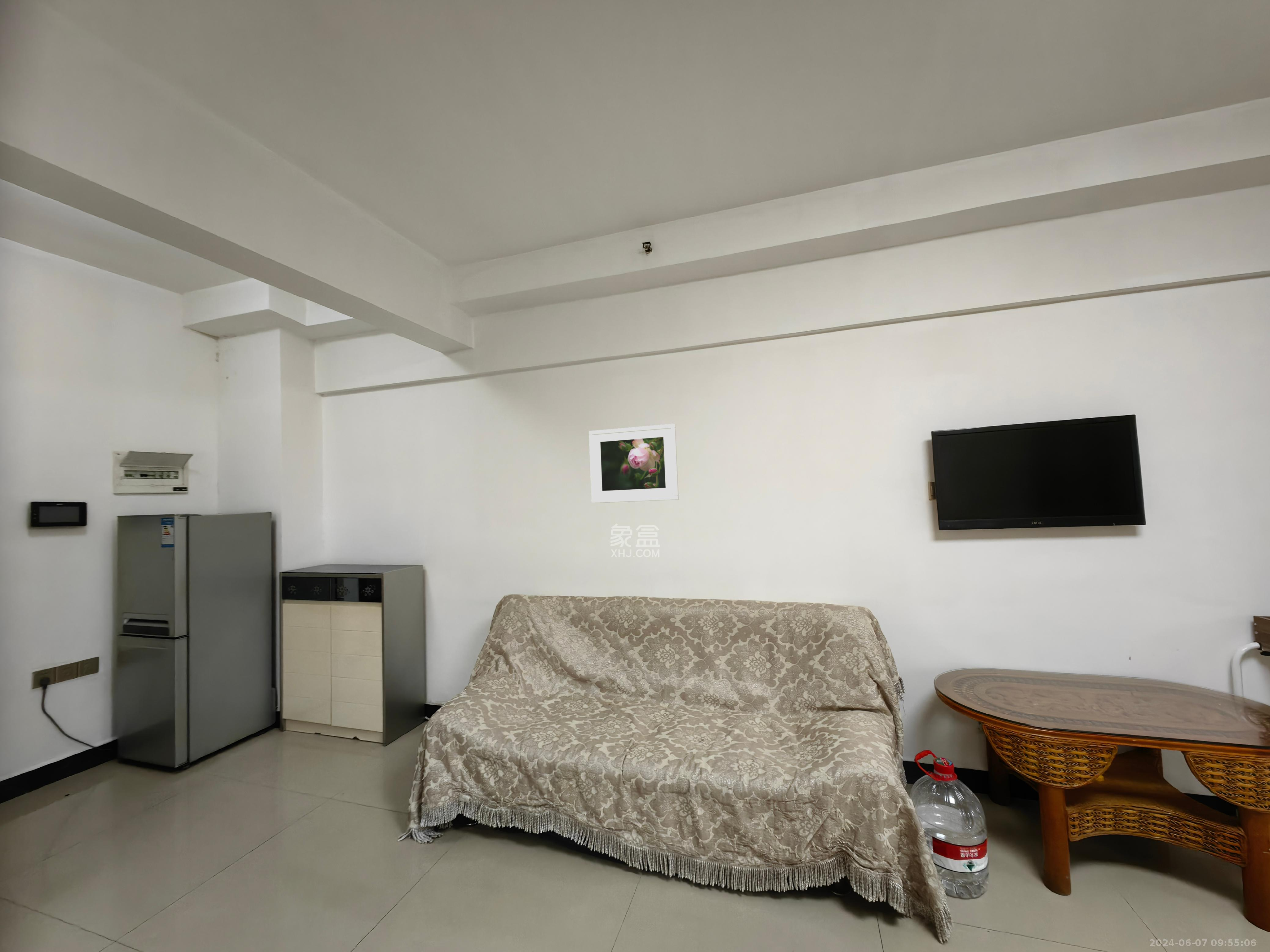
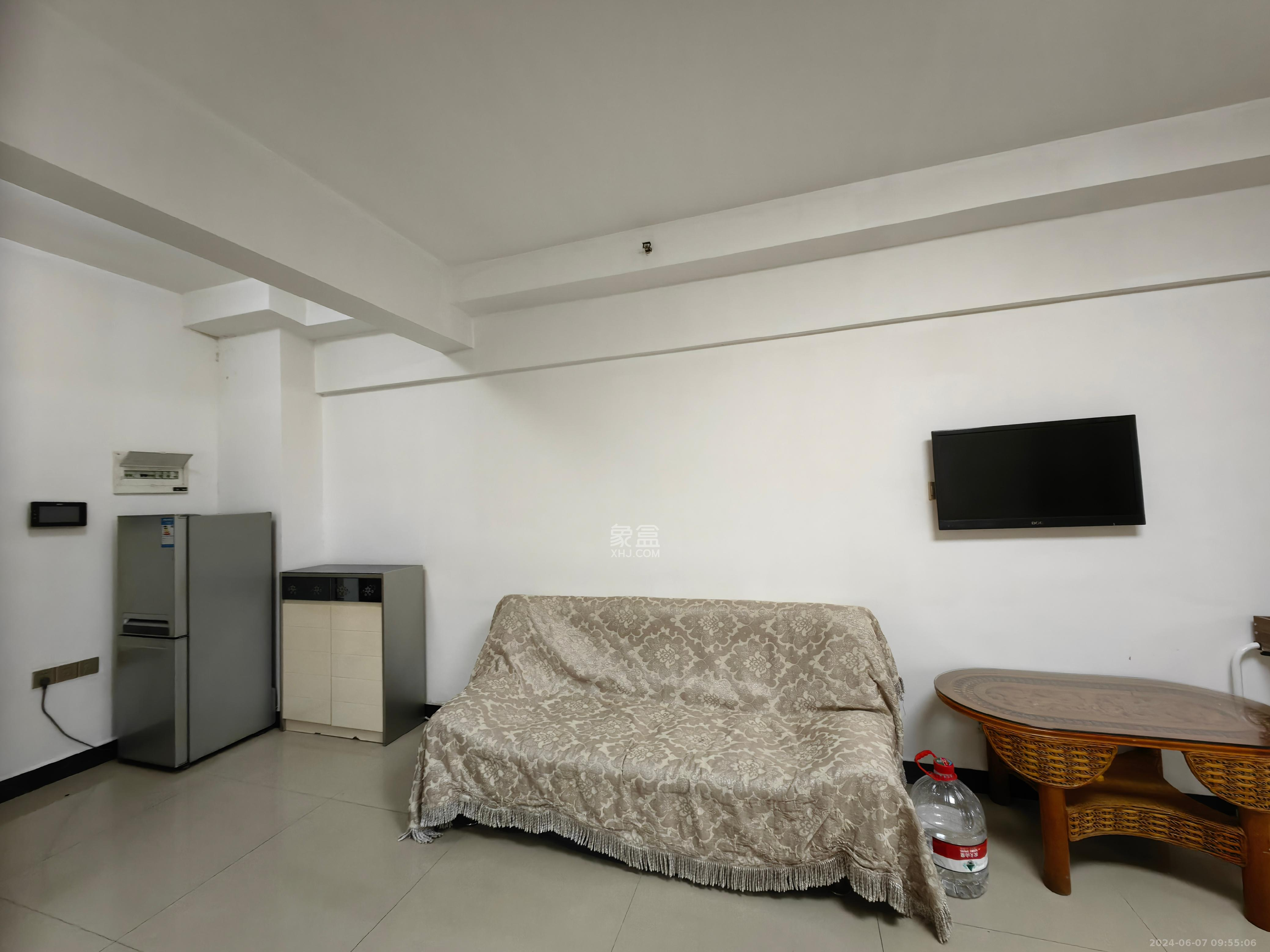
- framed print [588,423,679,504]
